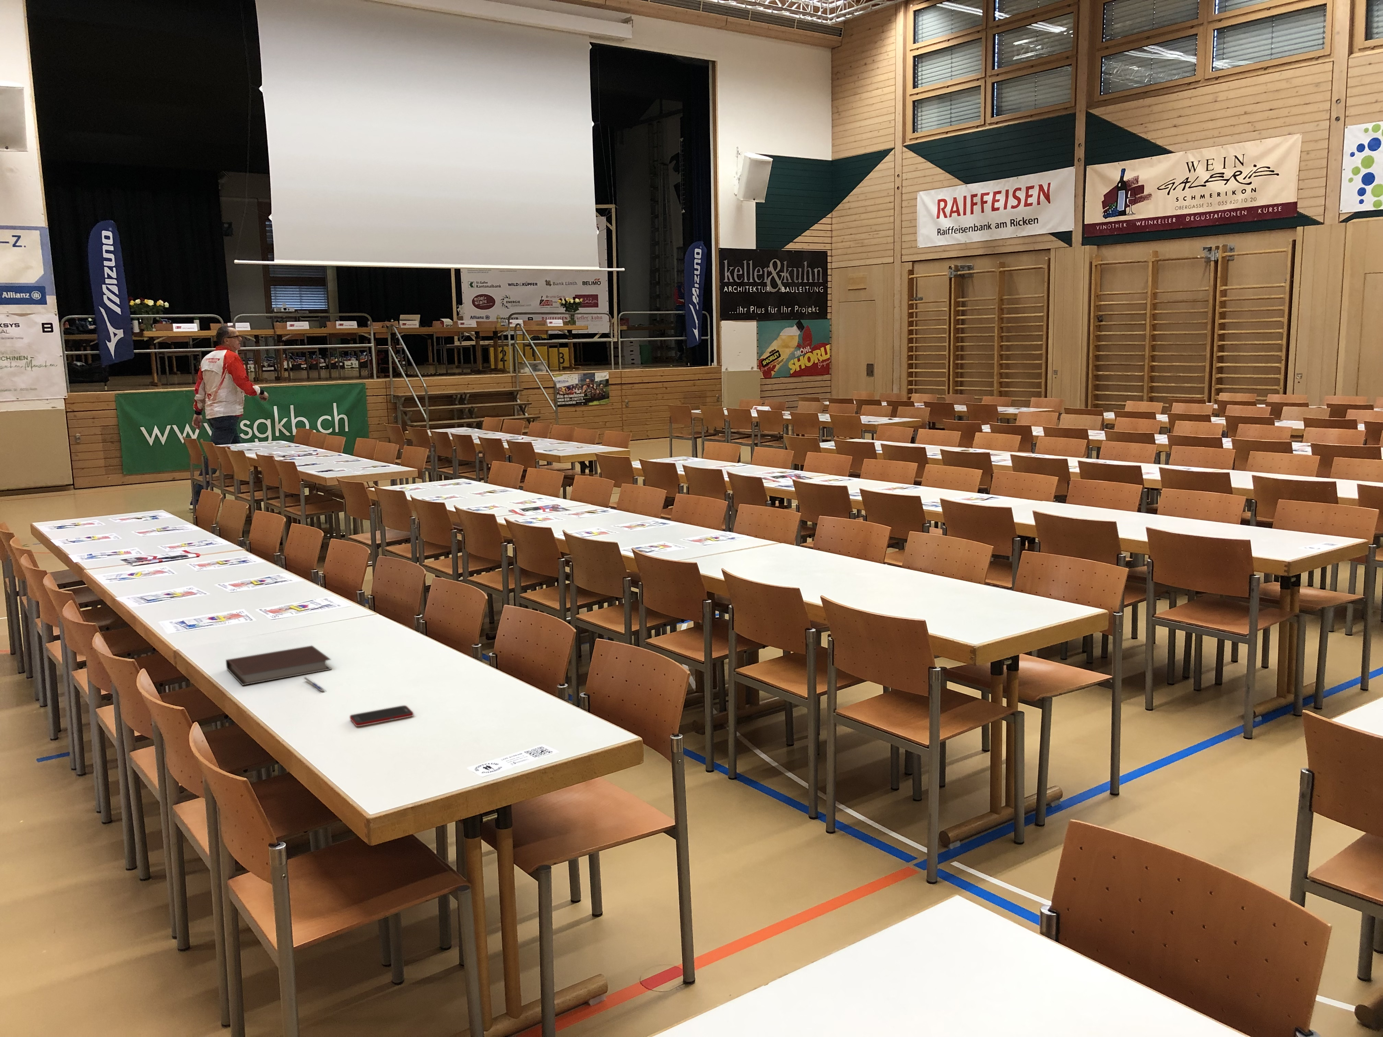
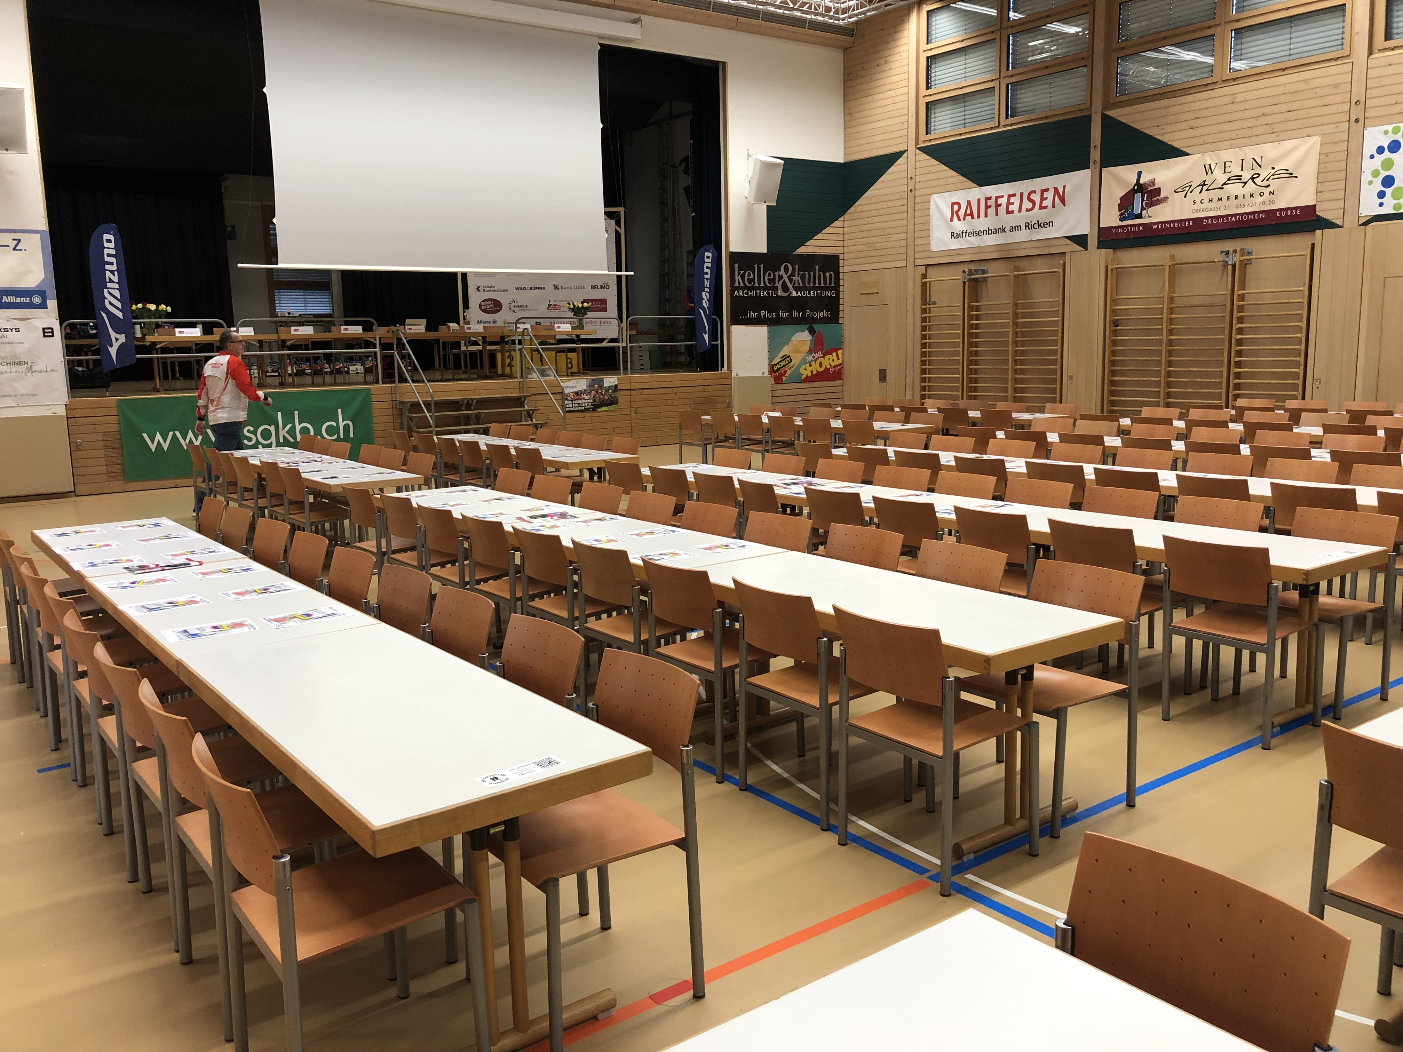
- notebook [225,645,332,685]
- pen [302,676,327,693]
- cell phone [350,705,414,727]
